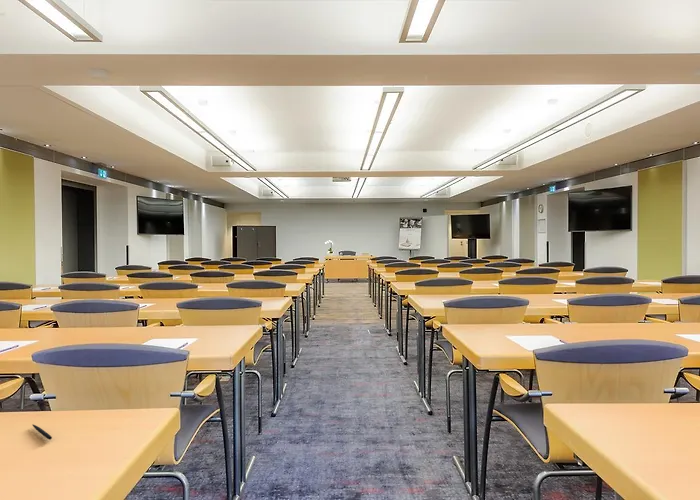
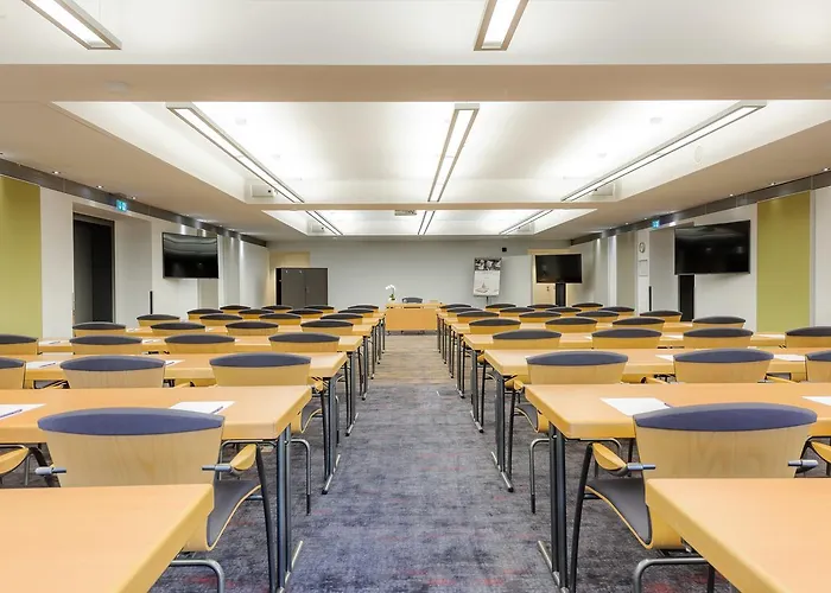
- pen [31,423,53,441]
